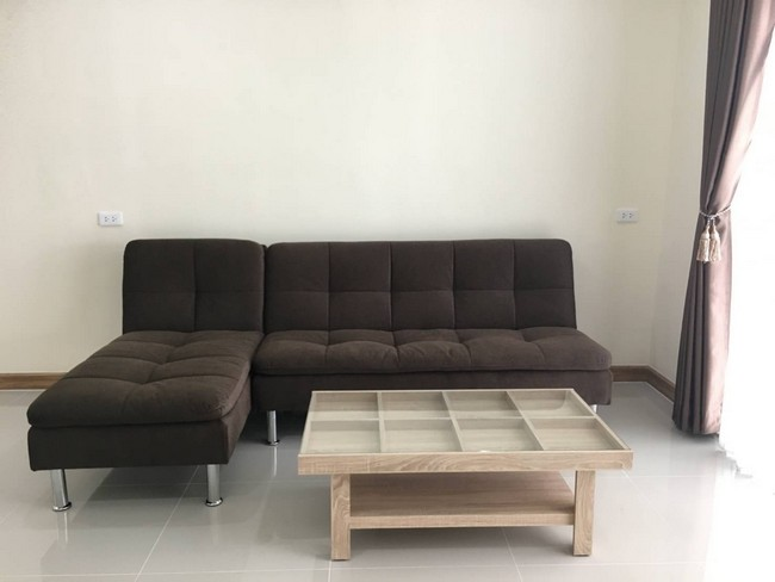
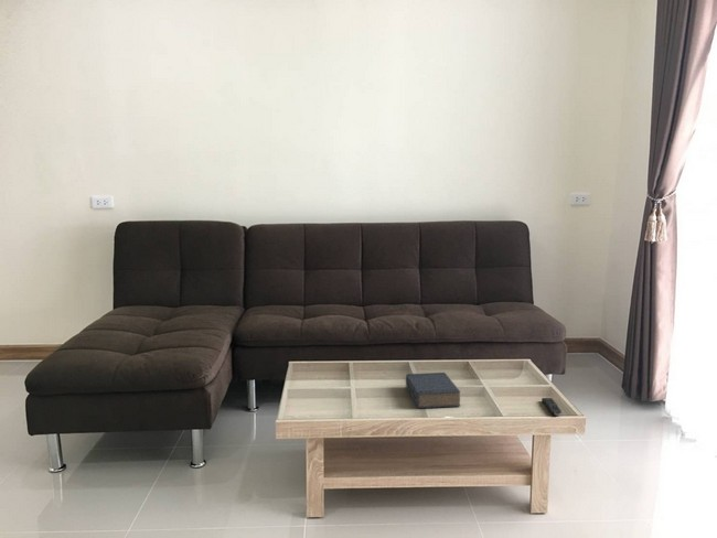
+ book [405,372,461,409]
+ remote control [541,397,563,417]
